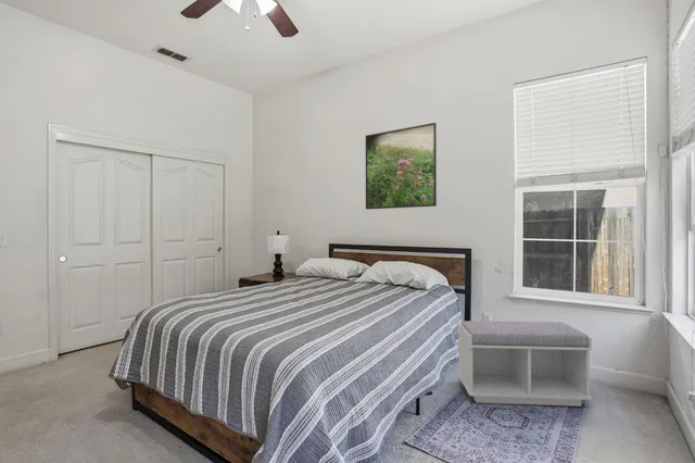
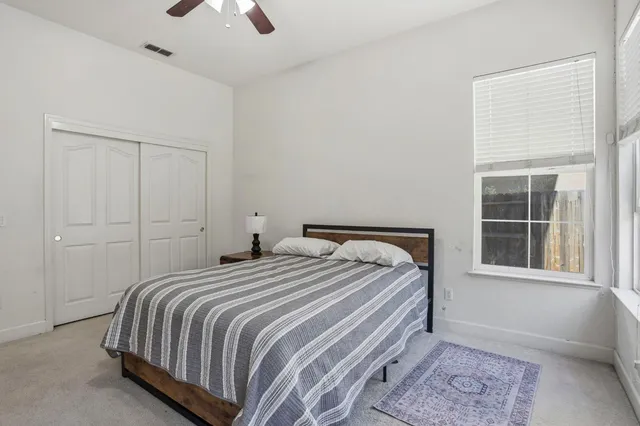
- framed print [365,122,438,211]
- bench [456,320,593,408]
